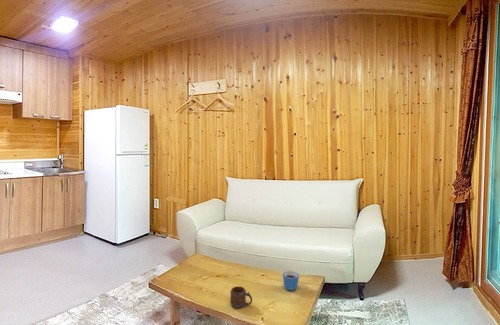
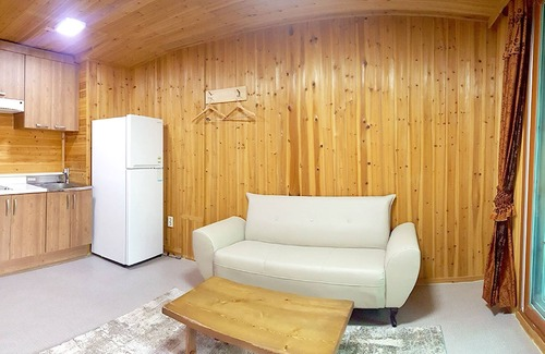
- mug [229,285,253,309]
- mug [282,270,300,291]
